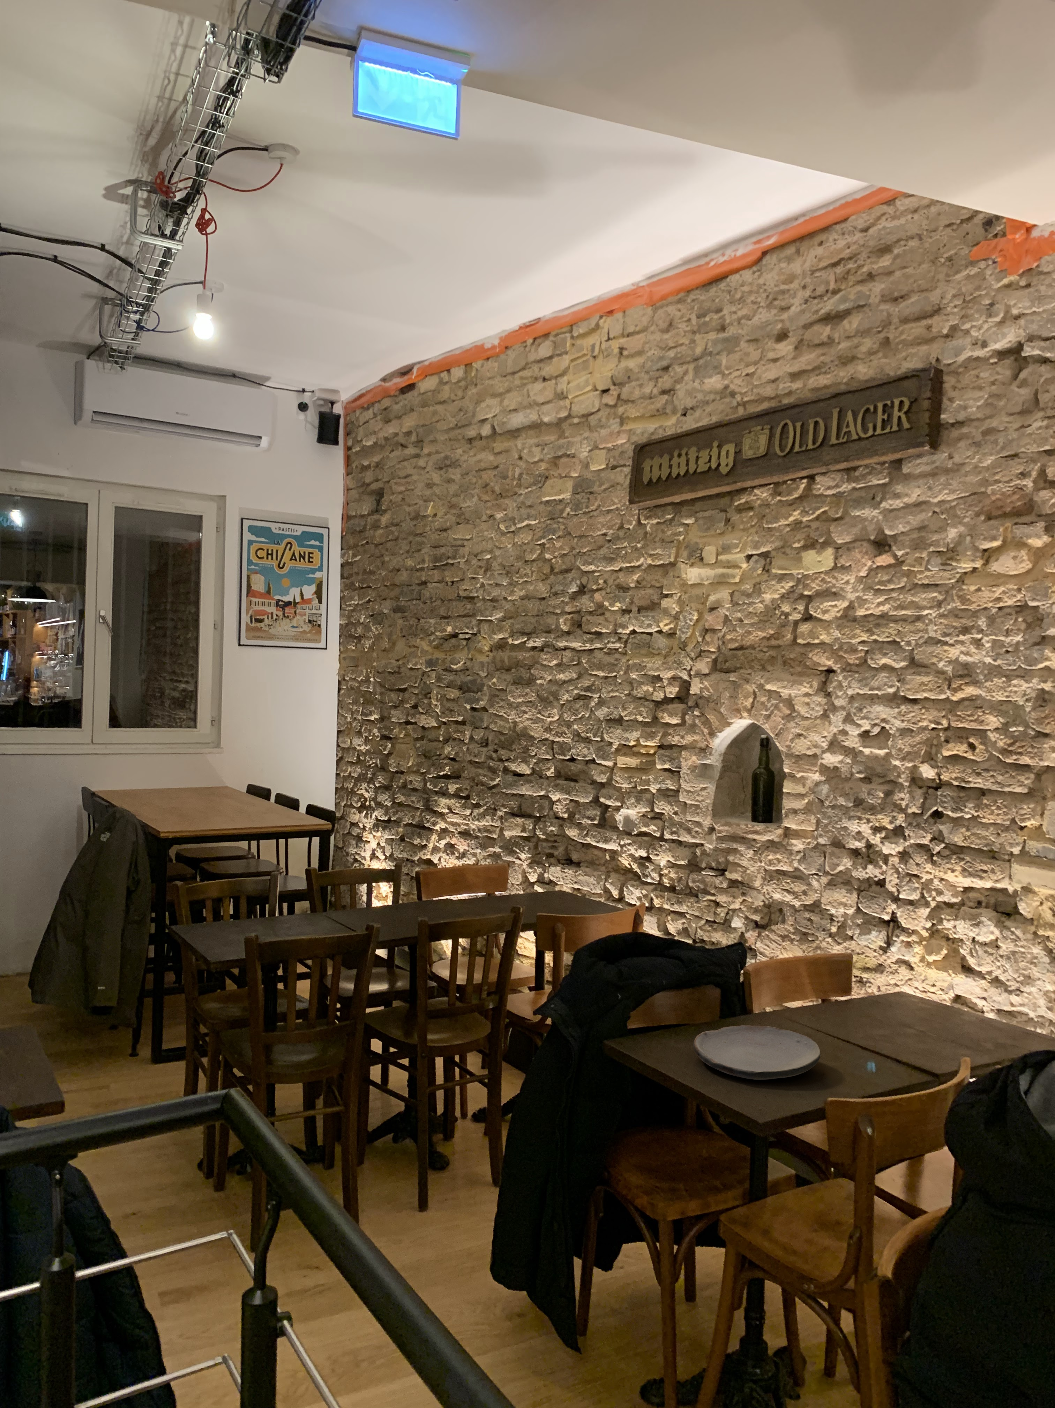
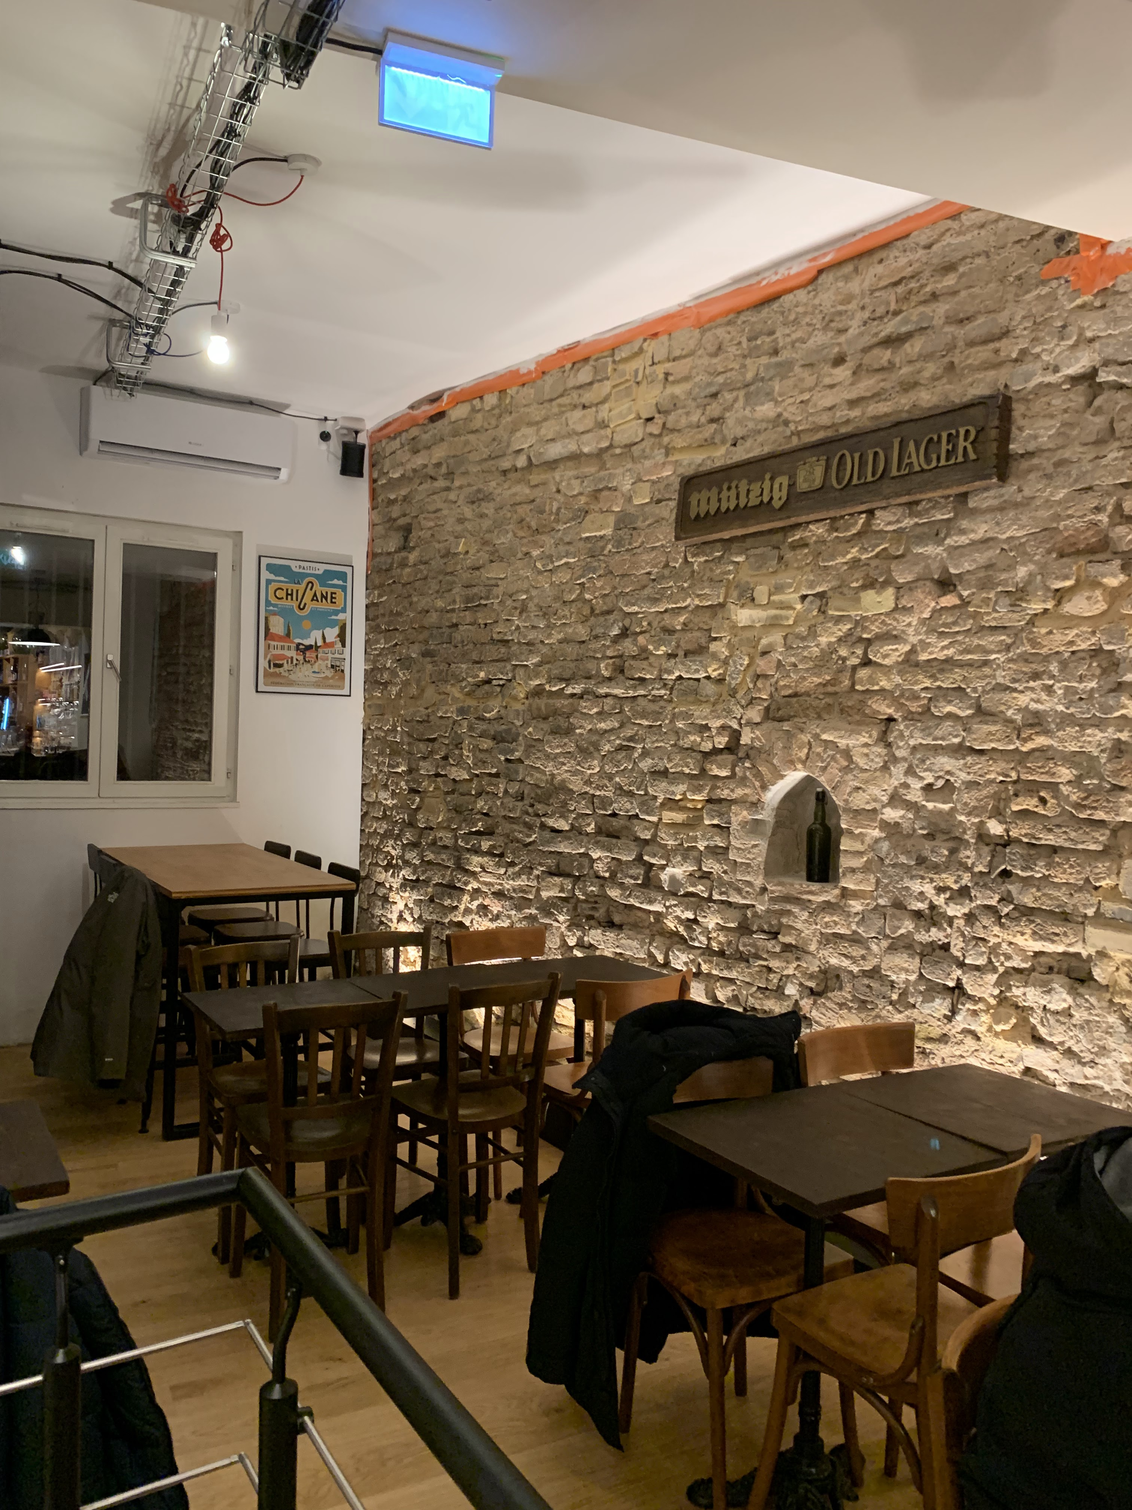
- plate [693,1024,821,1080]
